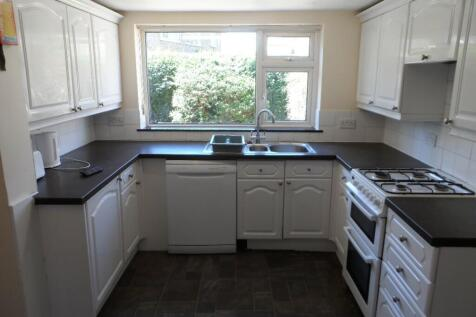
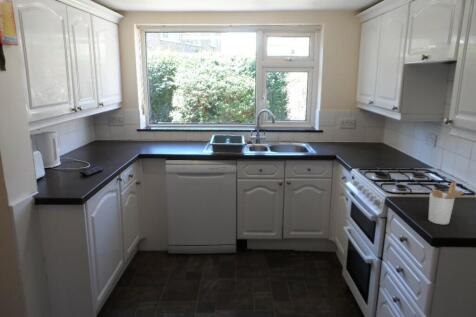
+ utensil holder [427,181,469,225]
